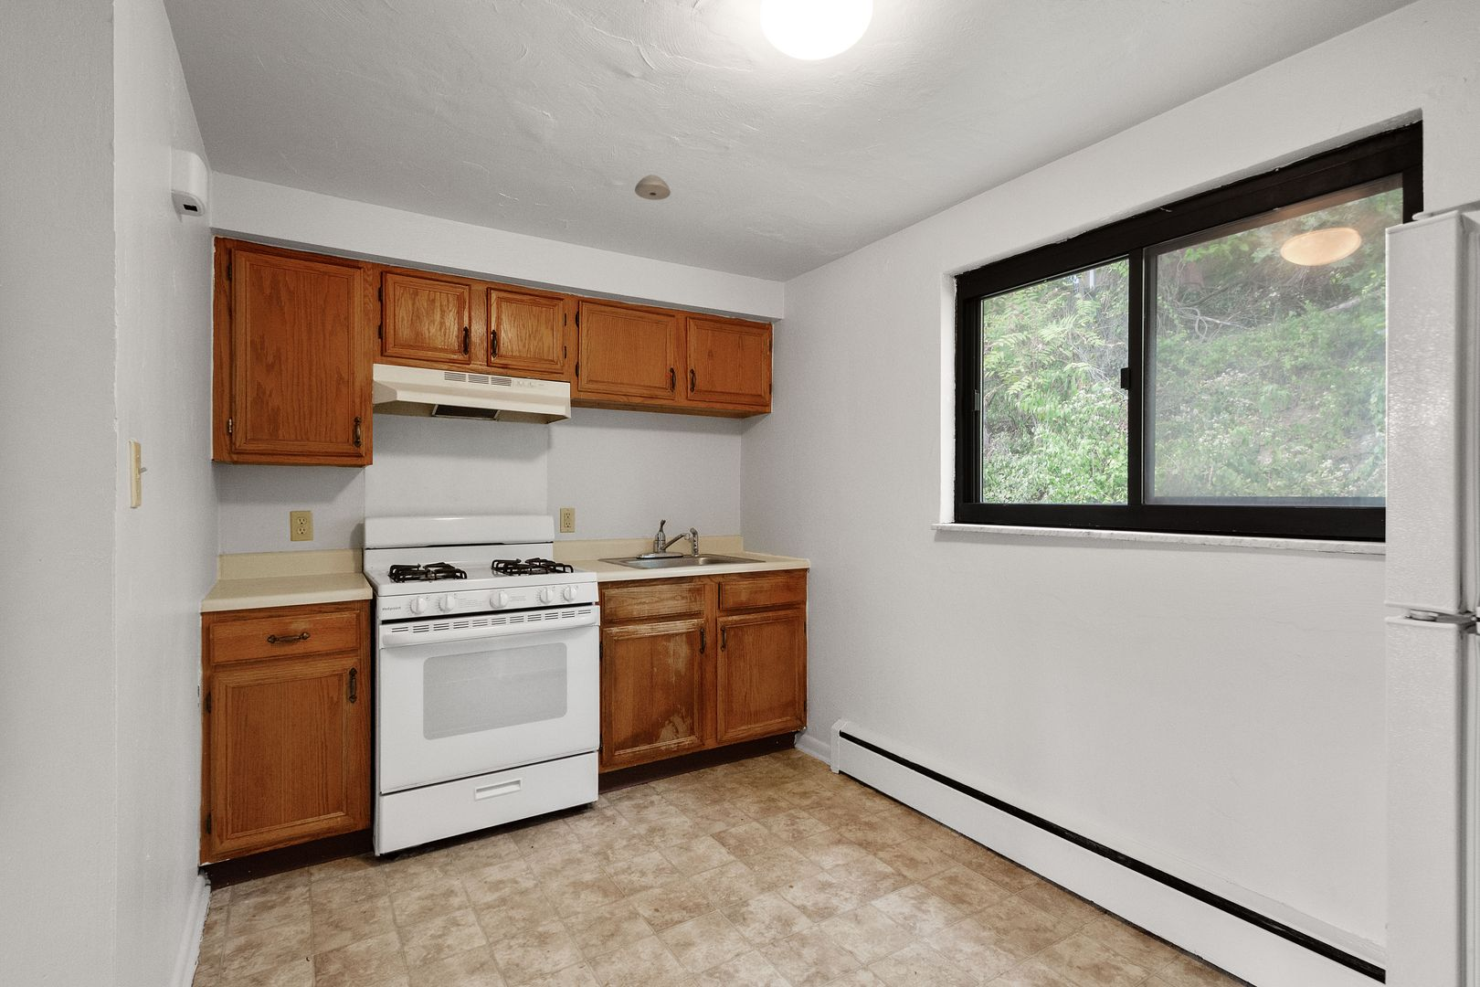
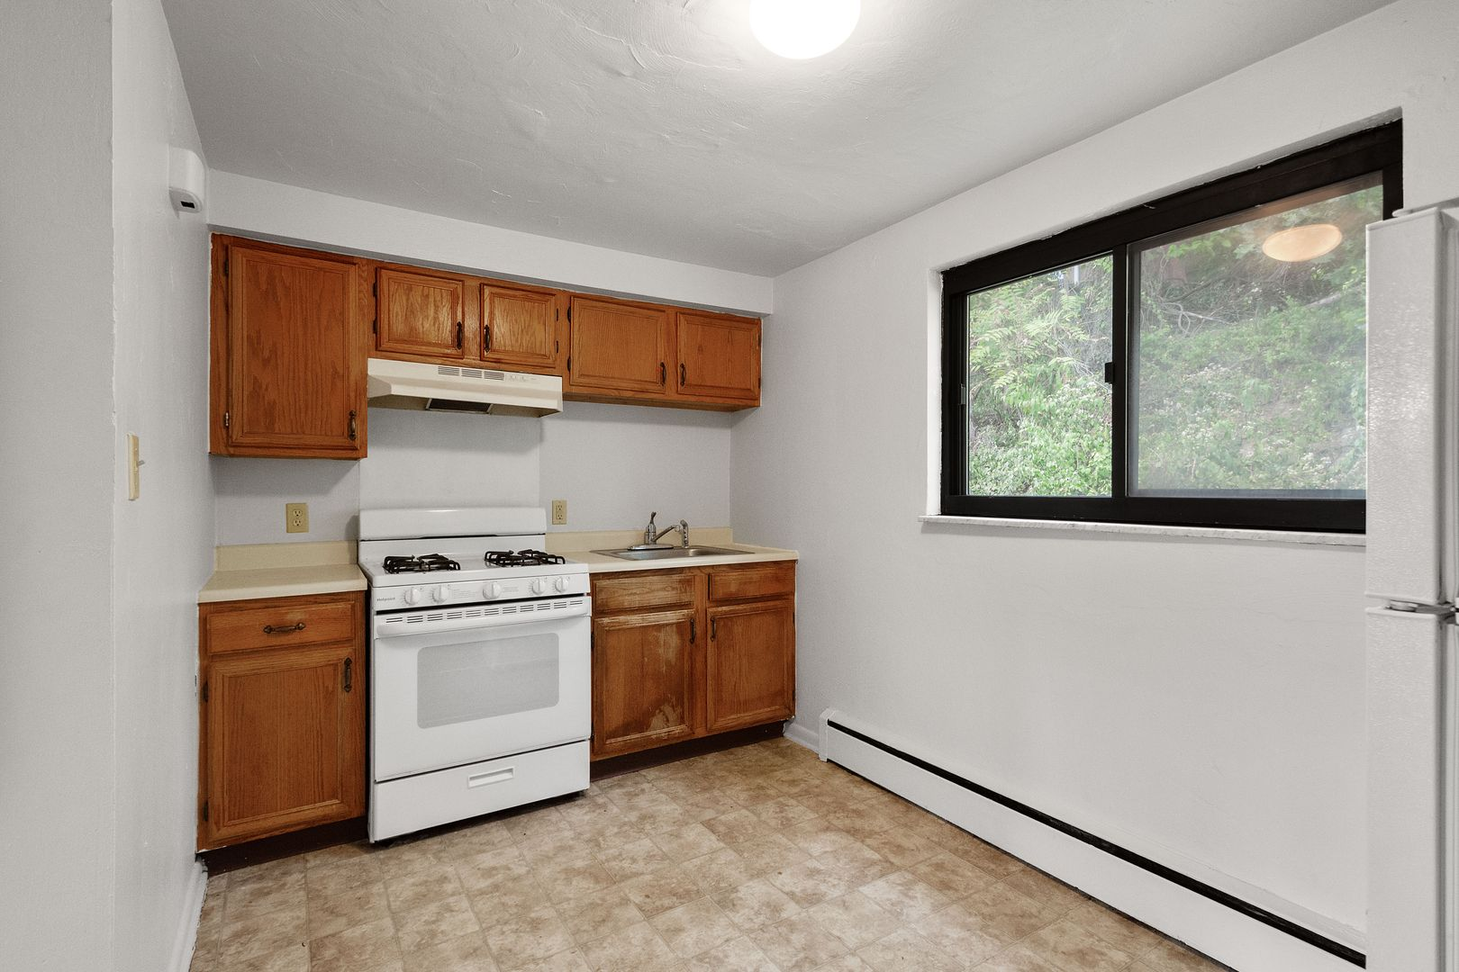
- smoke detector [634,174,672,202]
